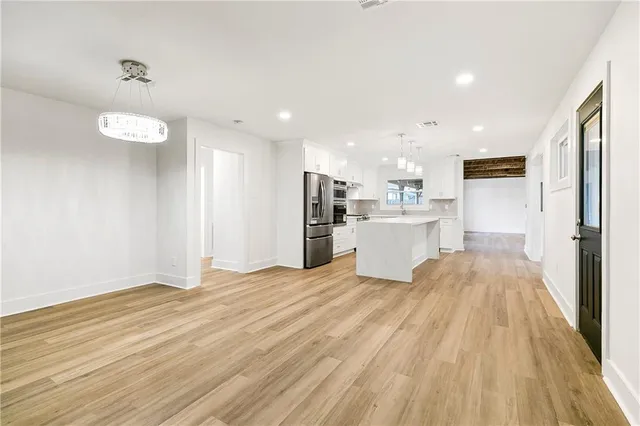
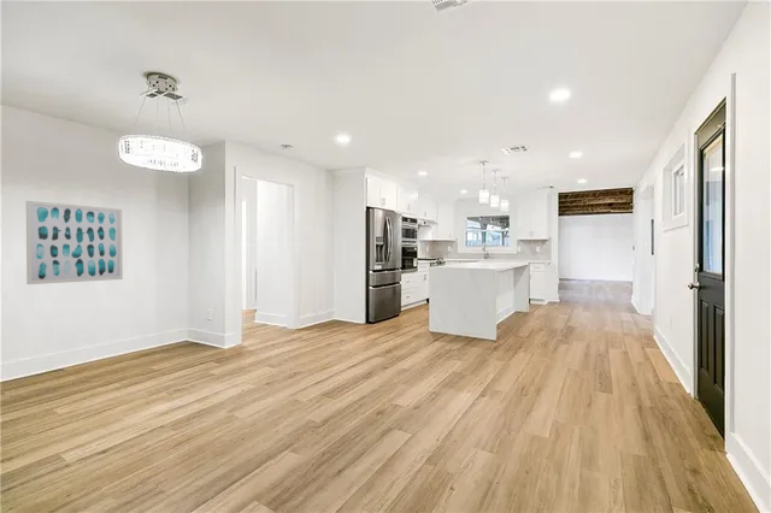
+ wall art [25,200,124,285]
